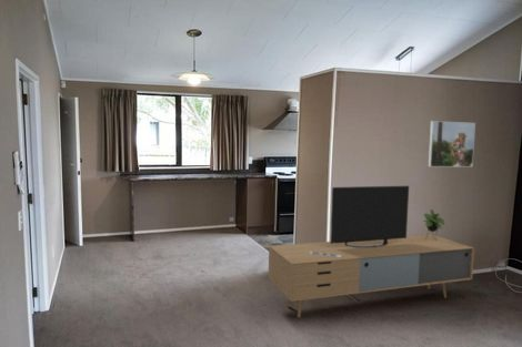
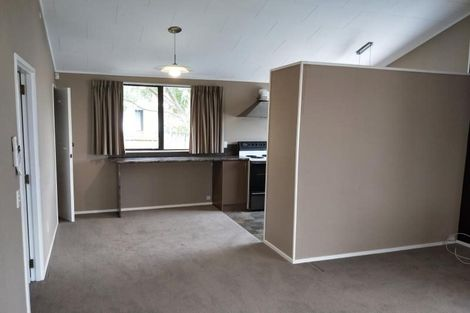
- media console [268,185,475,319]
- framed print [426,120,476,169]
